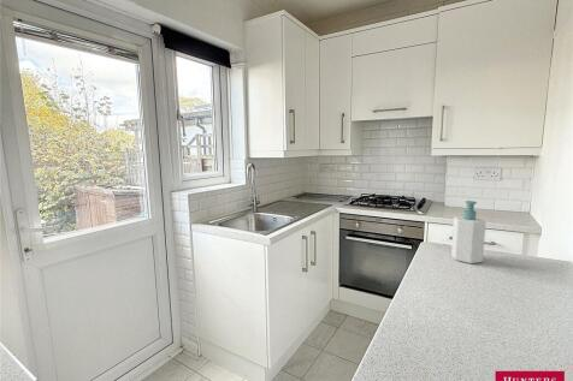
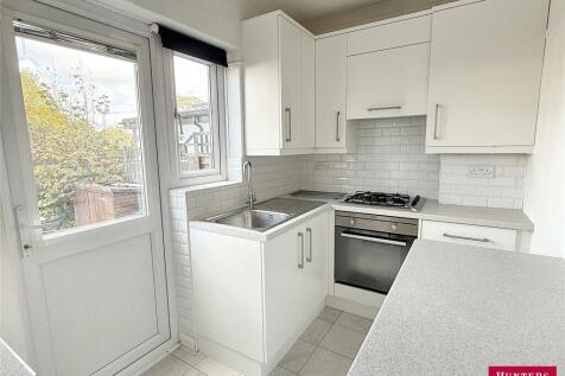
- soap bottle [450,200,488,264]
